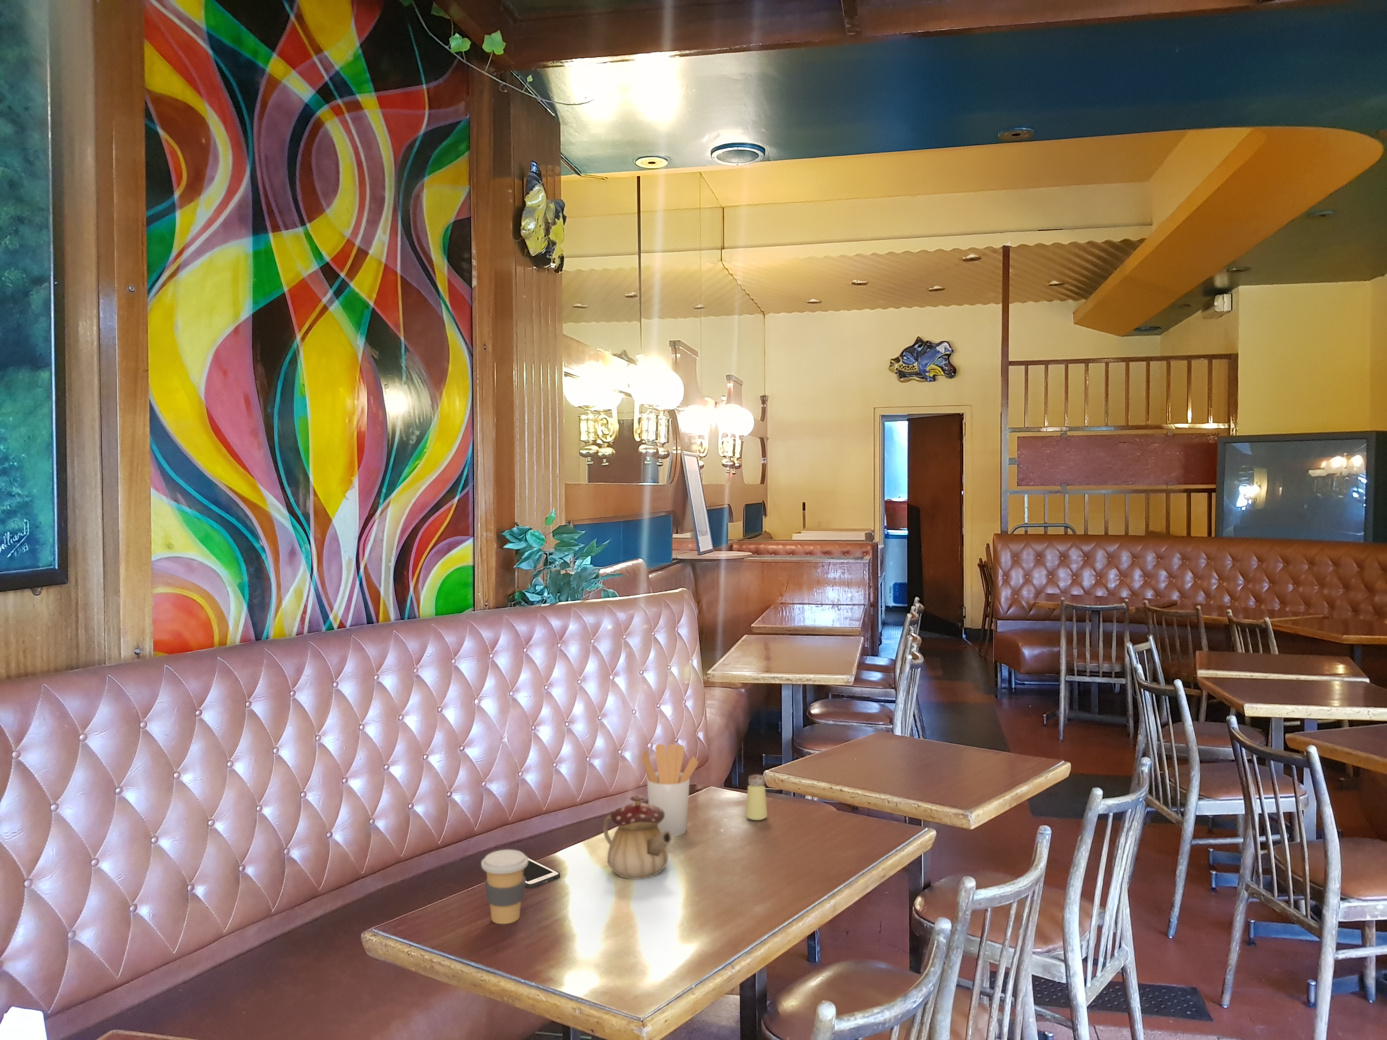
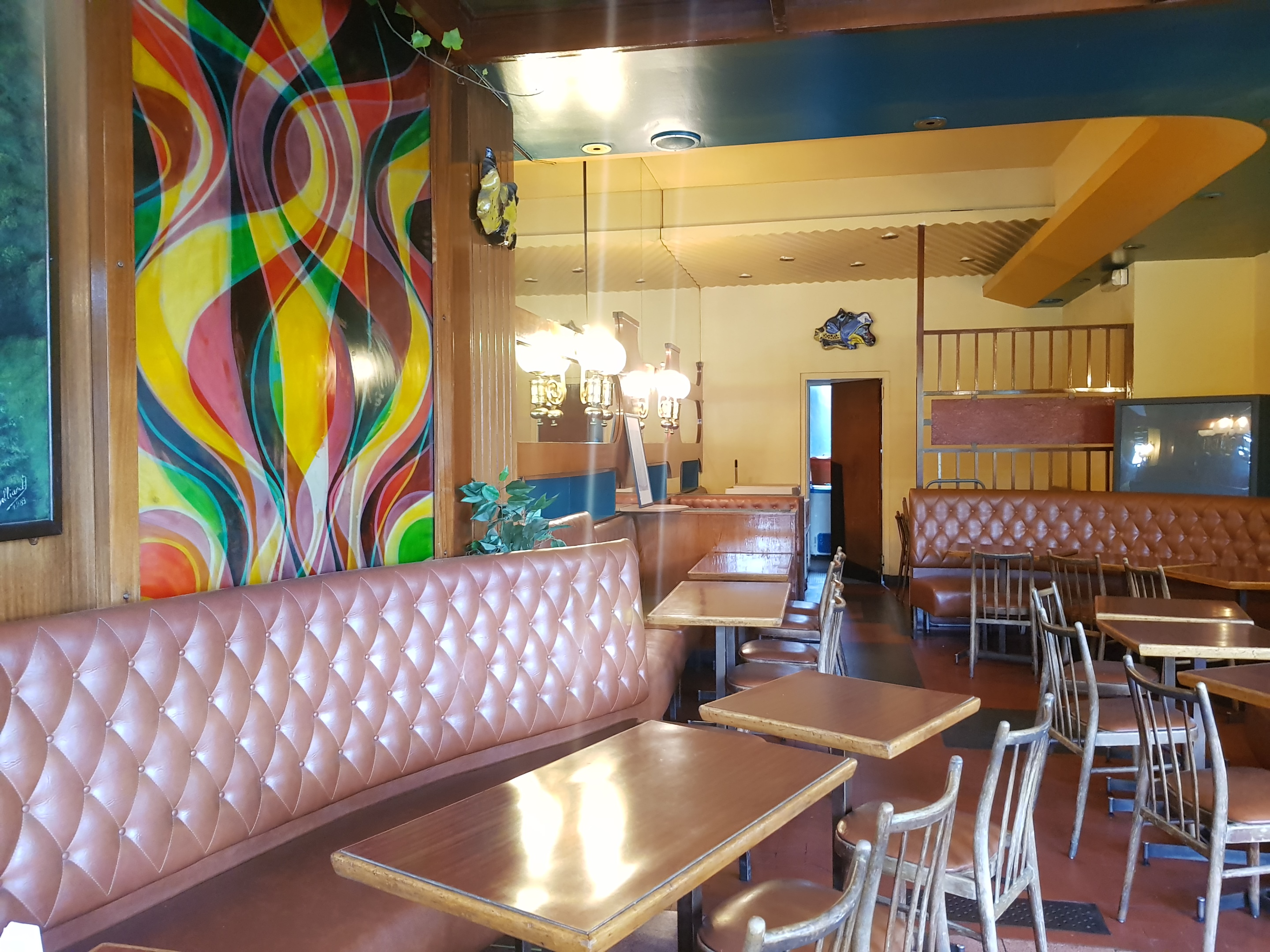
- coffee cup [481,849,529,924]
- cell phone [523,856,560,889]
- saltshaker [745,773,768,820]
- utensil holder [641,743,699,837]
- teapot [603,794,673,879]
